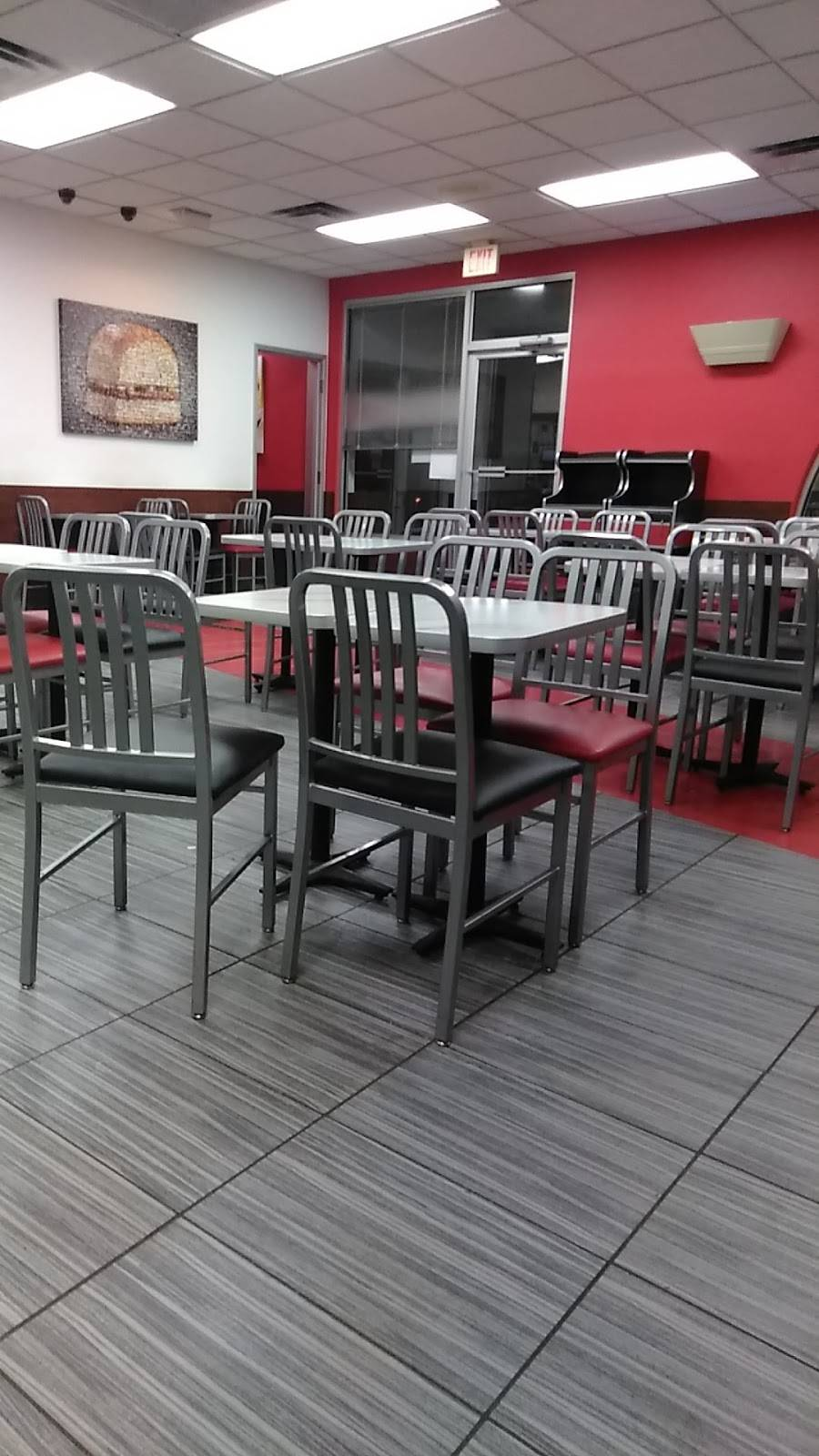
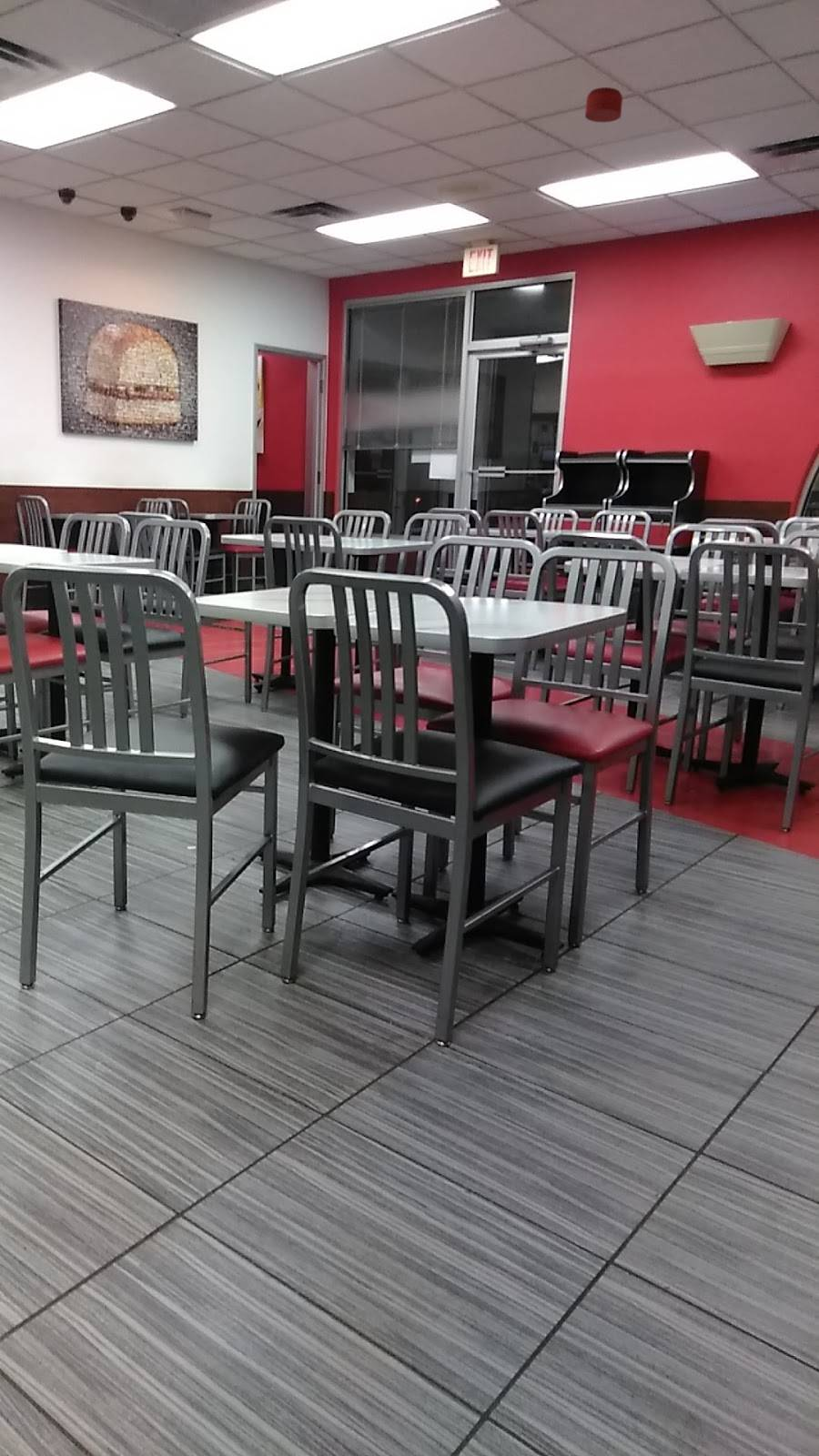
+ smoke detector [584,86,623,123]
